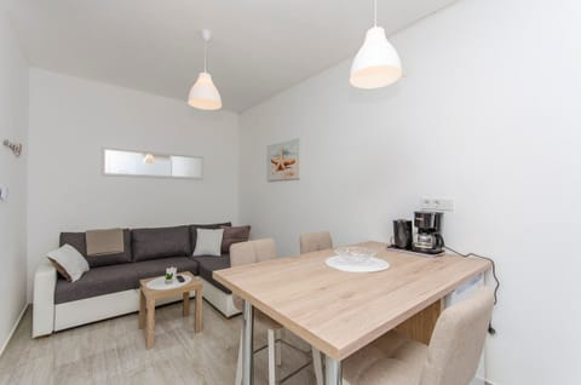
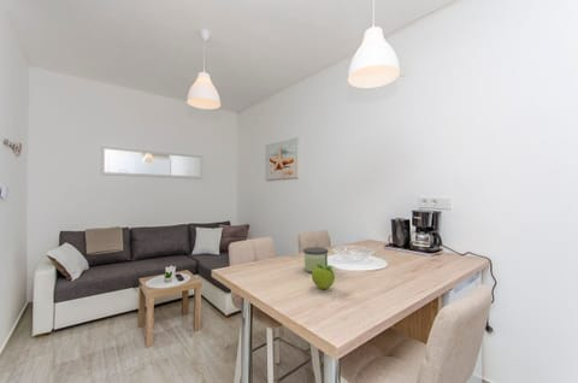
+ fruit [311,264,336,290]
+ candle [302,246,329,273]
